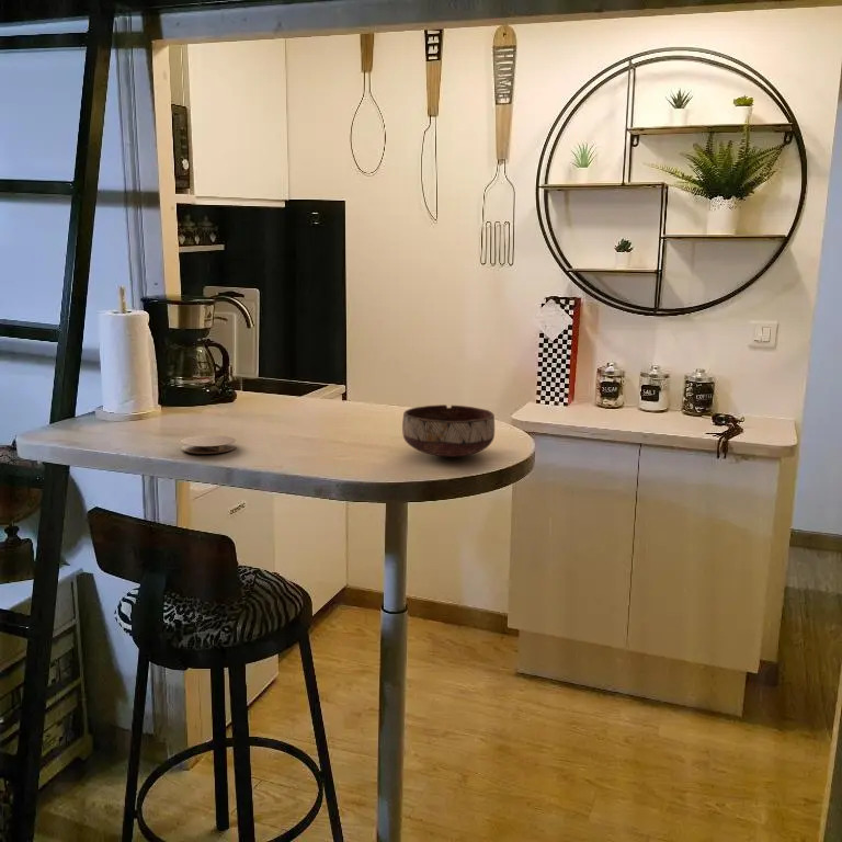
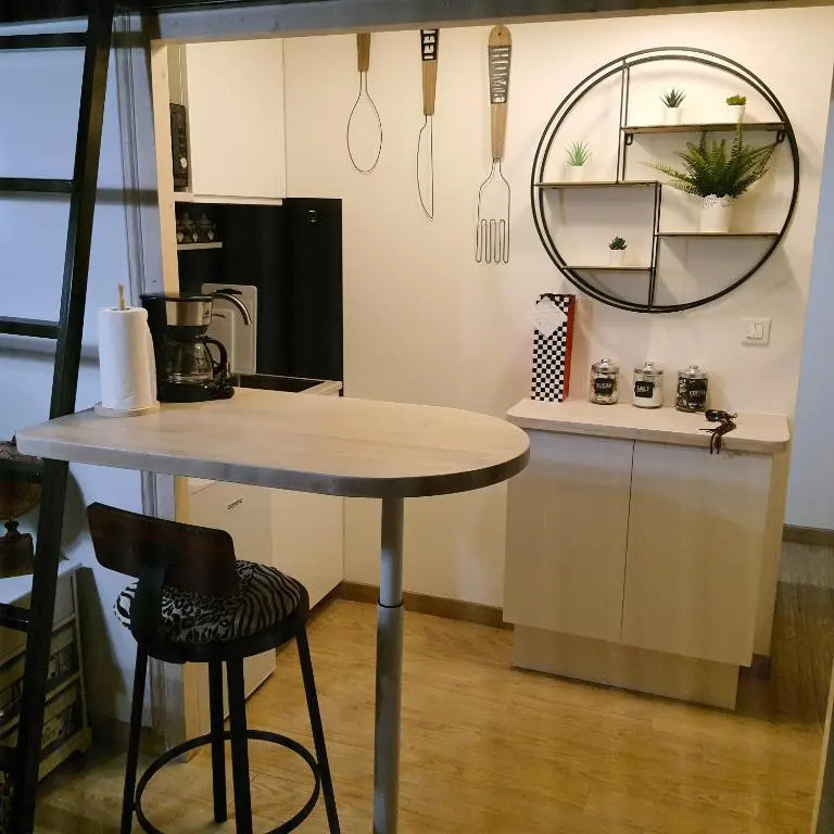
- bowl [401,403,496,458]
- coaster [180,434,237,455]
